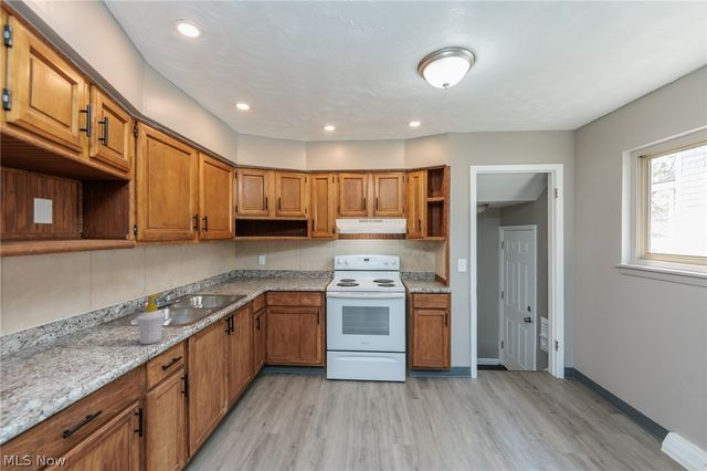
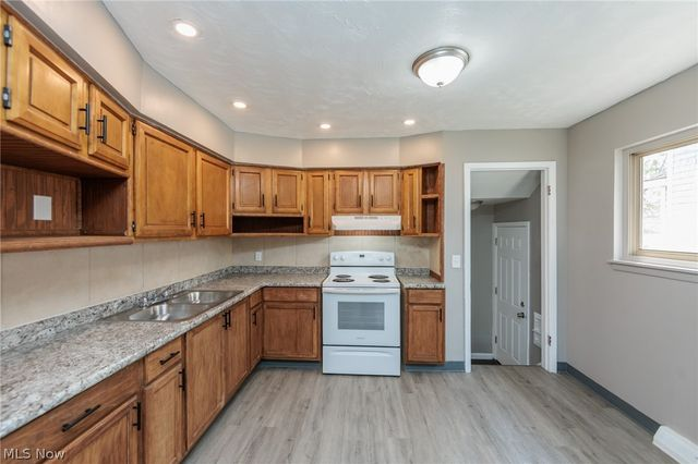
- soap bottle [135,293,167,345]
